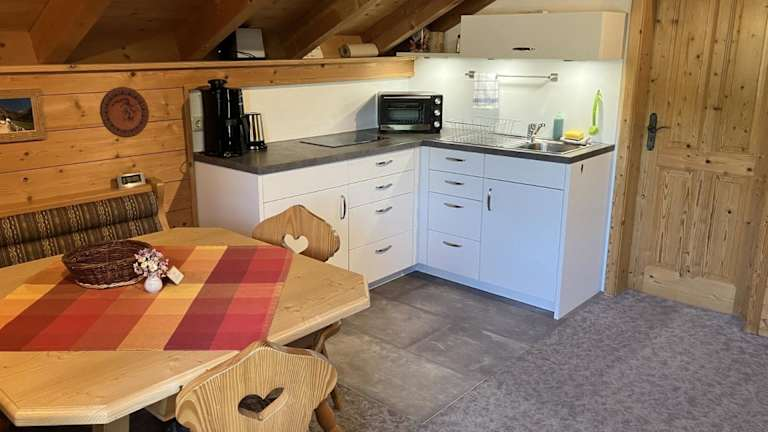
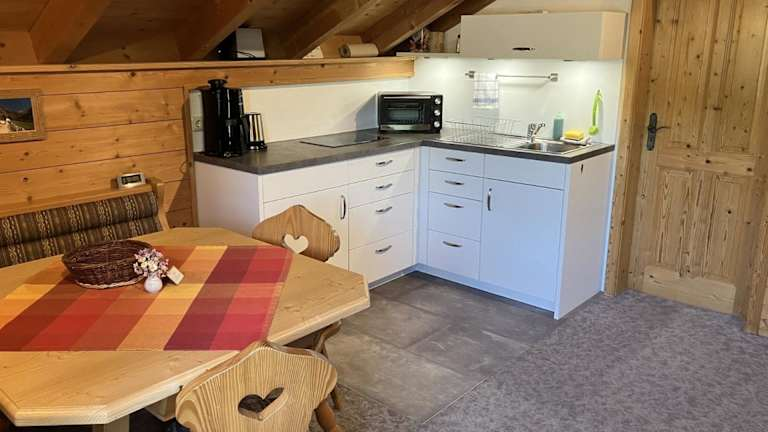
- decorative plate [99,86,150,139]
